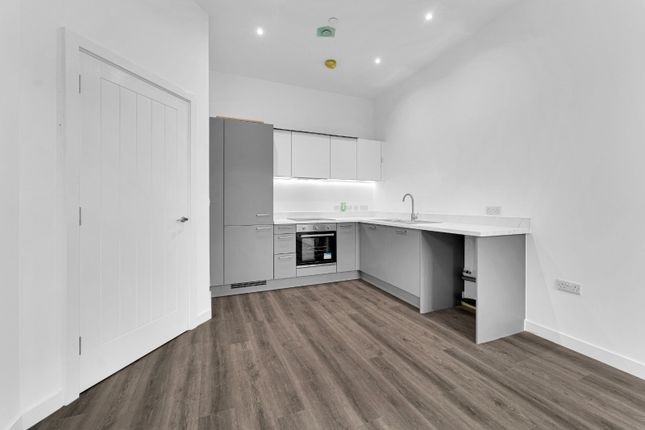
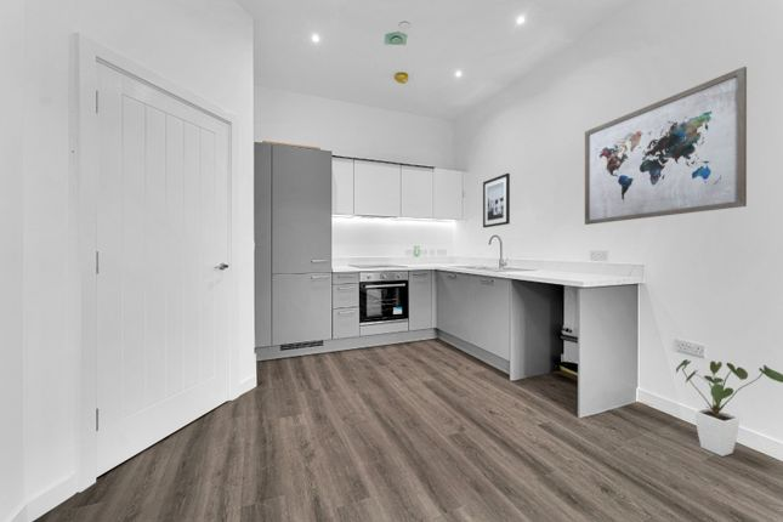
+ wall art [482,172,511,229]
+ wall art [584,66,748,226]
+ house plant [675,358,783,458]
